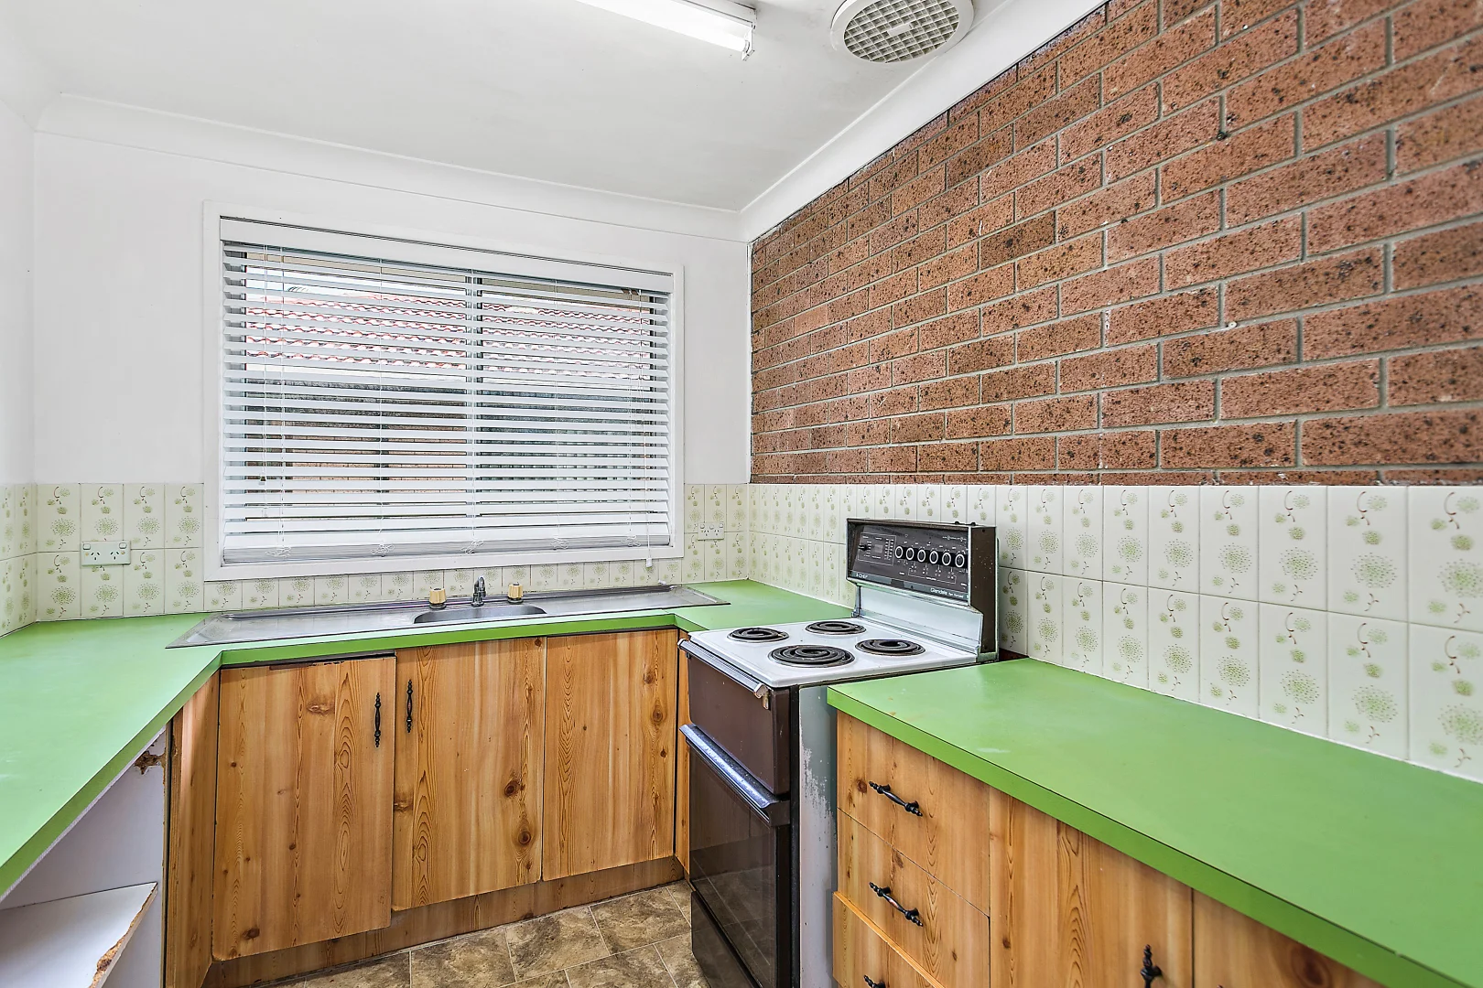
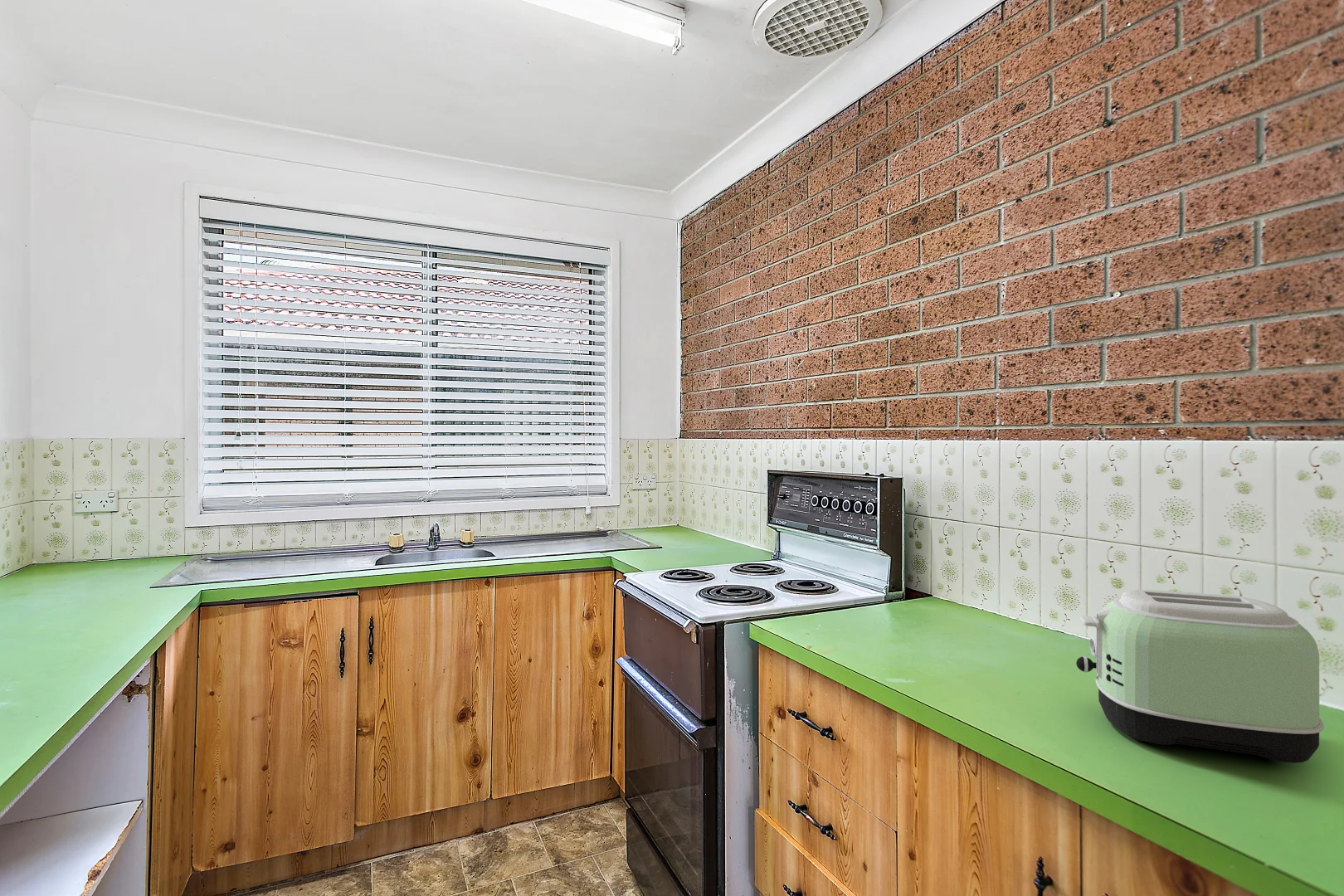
+ toaster [1075,589,1325,763]
